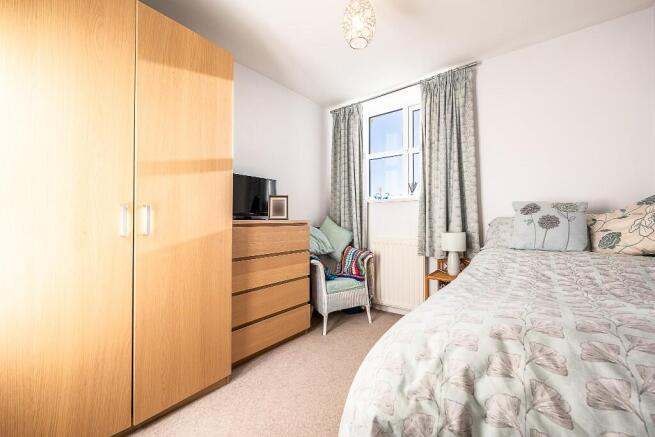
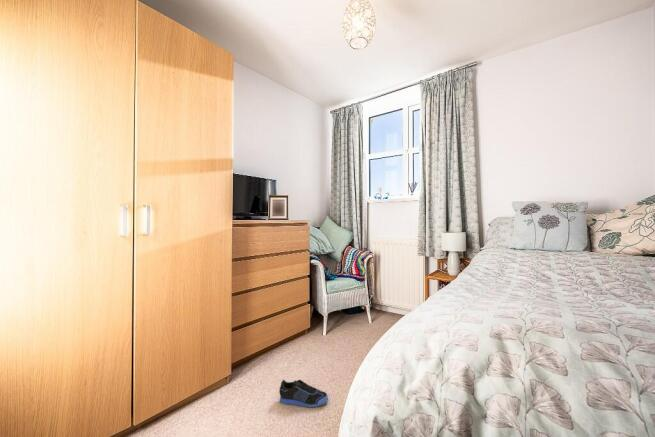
+ sneaker [279,379,329,408]
